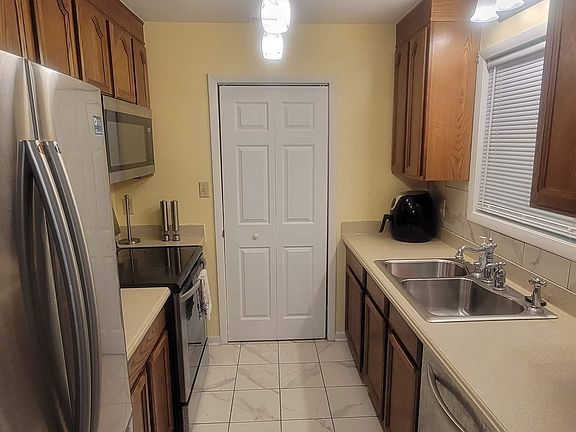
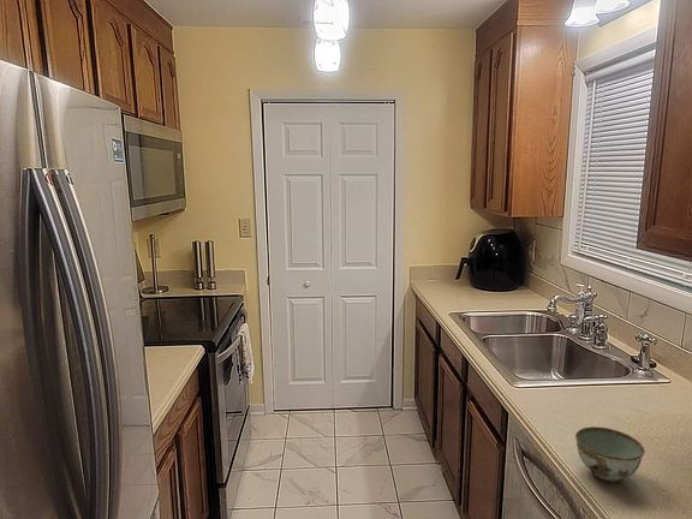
+ bowl [574,425,646,483]
